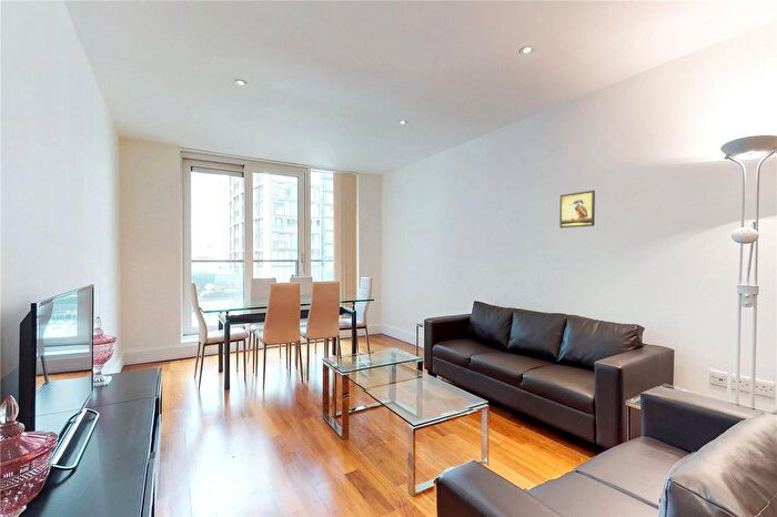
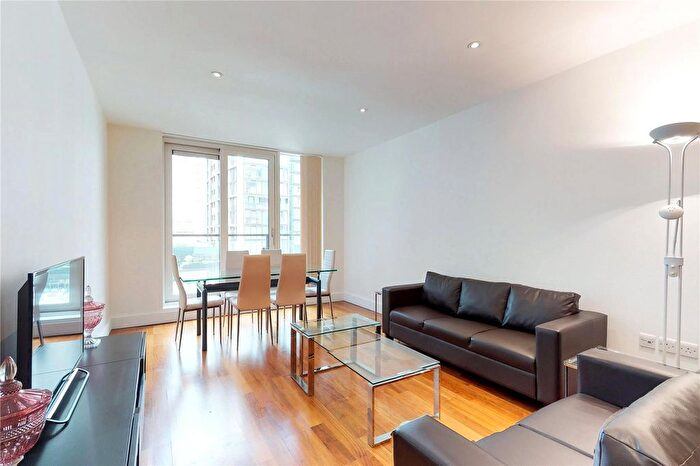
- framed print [558,190,596,229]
